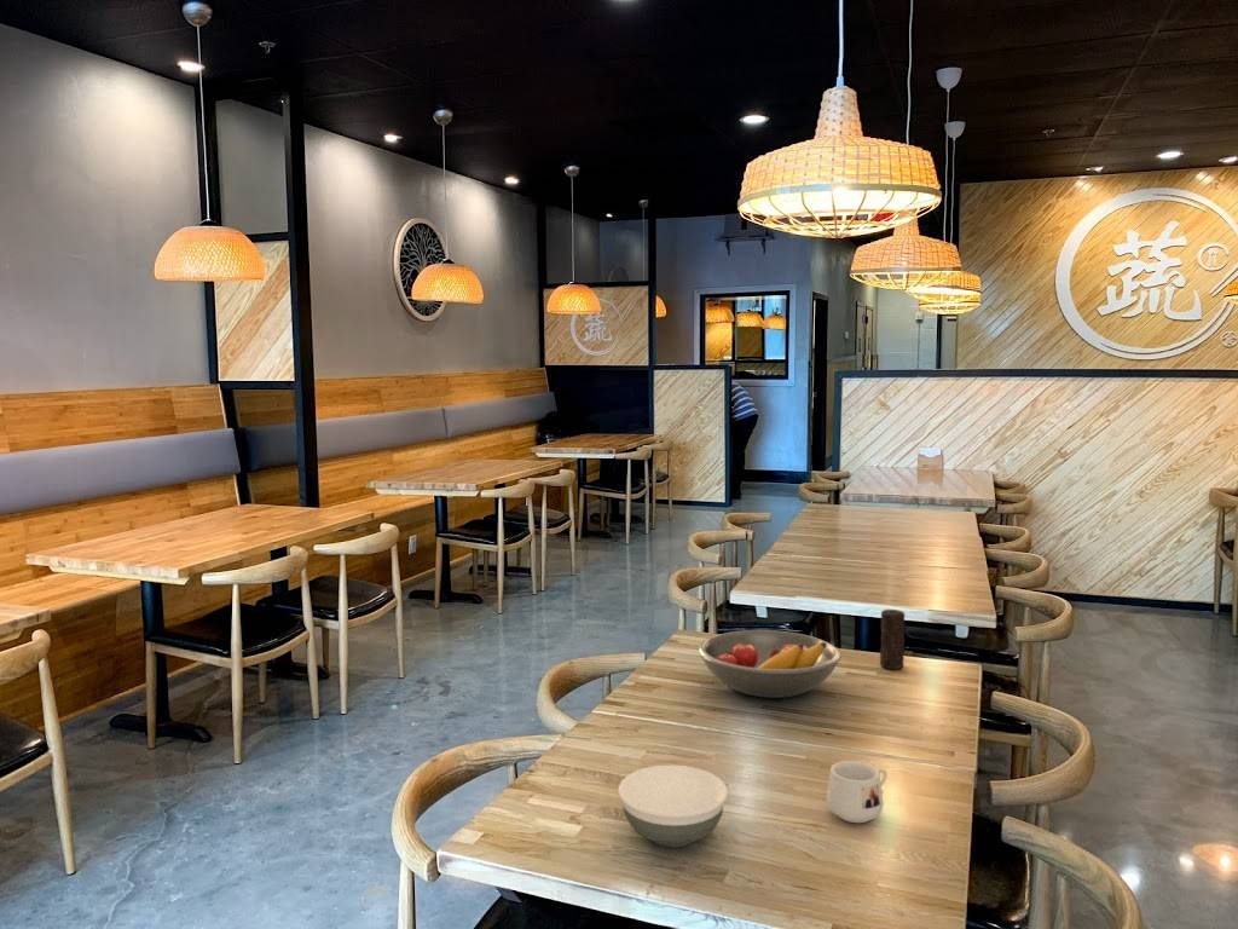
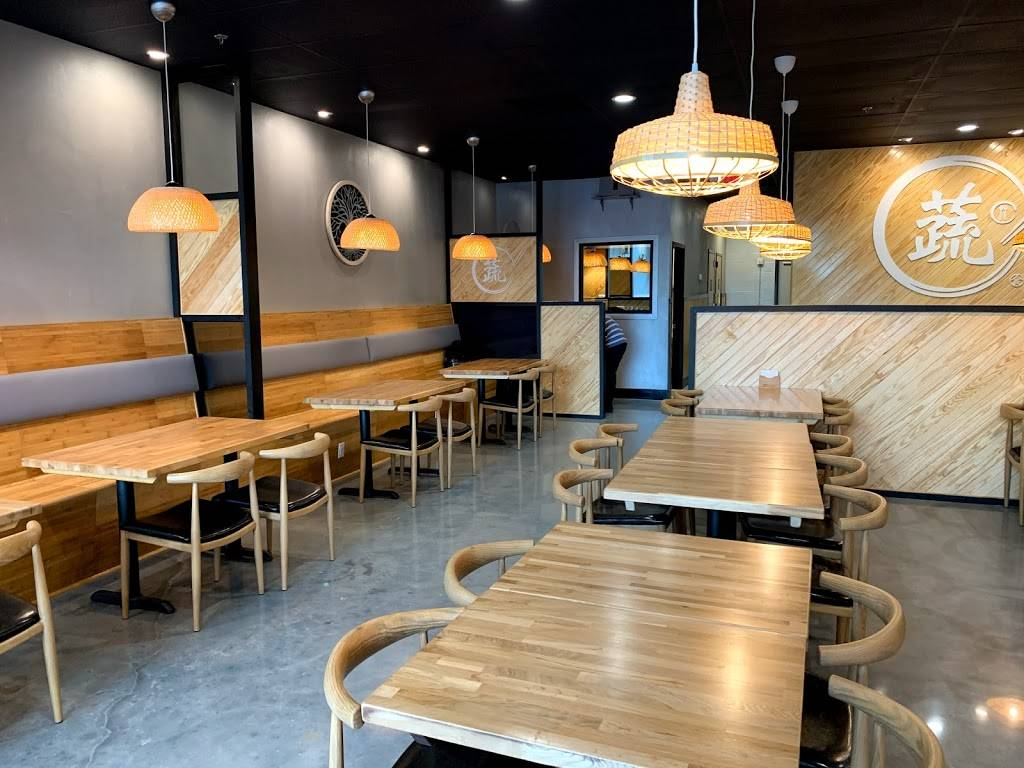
- candle [879,608,906,670]
- fruit bowl [698,629,843,699]
- bowl [617,764,729,848]
- mug [825,760,889,824]
